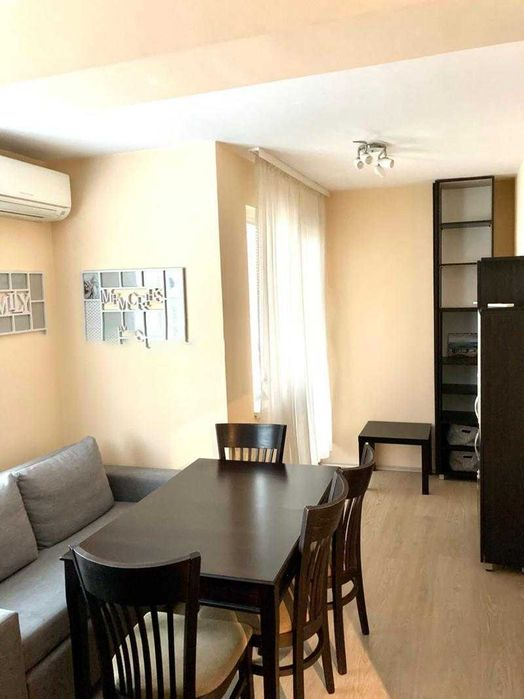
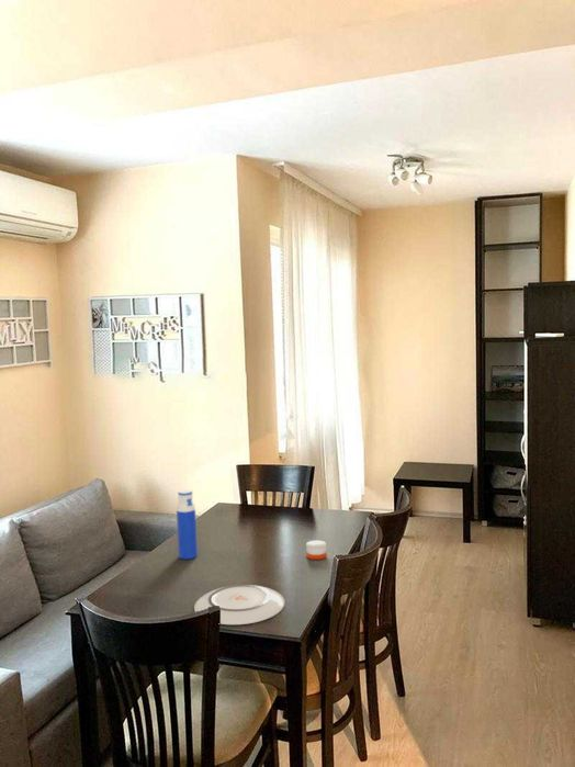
+ plate [193,584,285,625]
+ candle [305,539,327,561]
+ water bottle [176,488,199,561]
